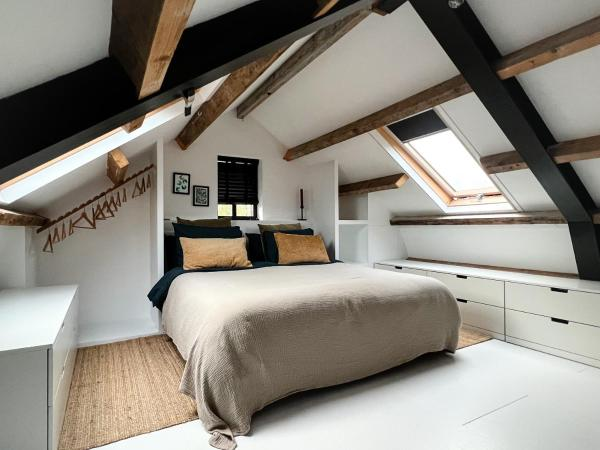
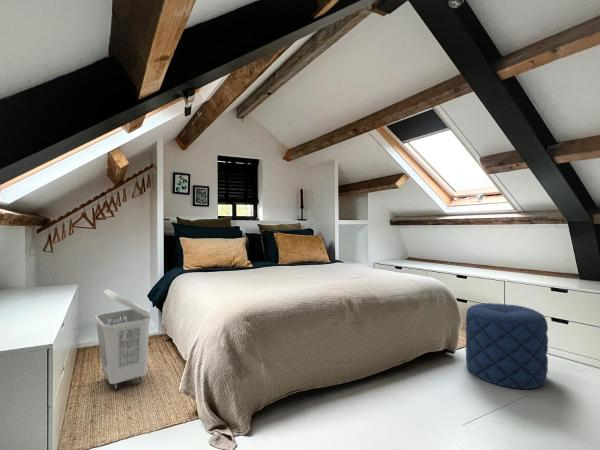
+ pouf [465,302,549,390]
+ laundry basket [94,288,152,391]
